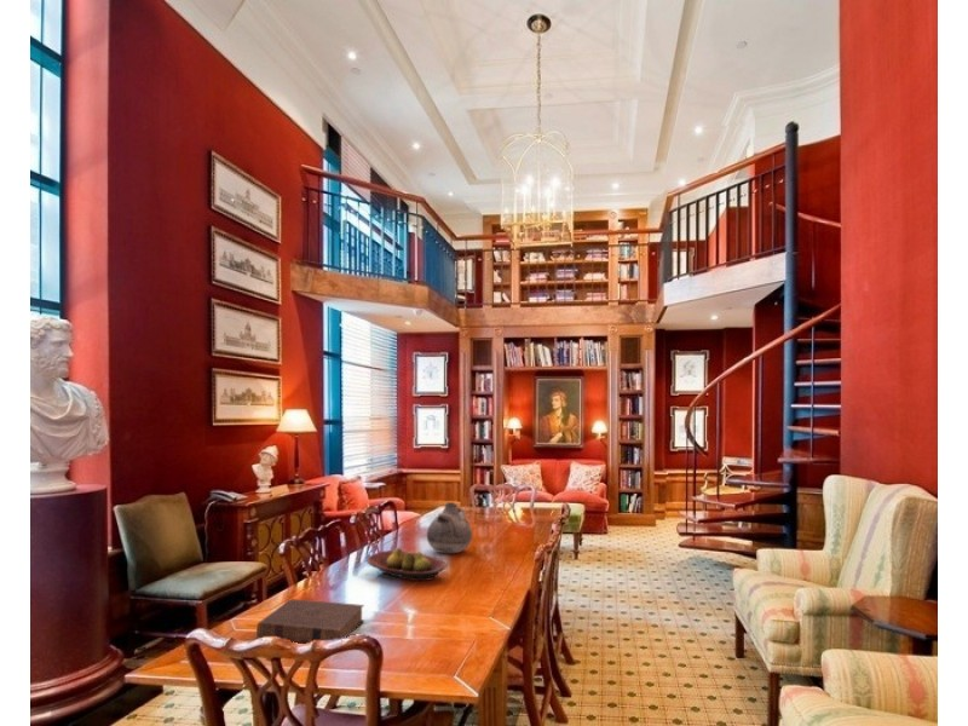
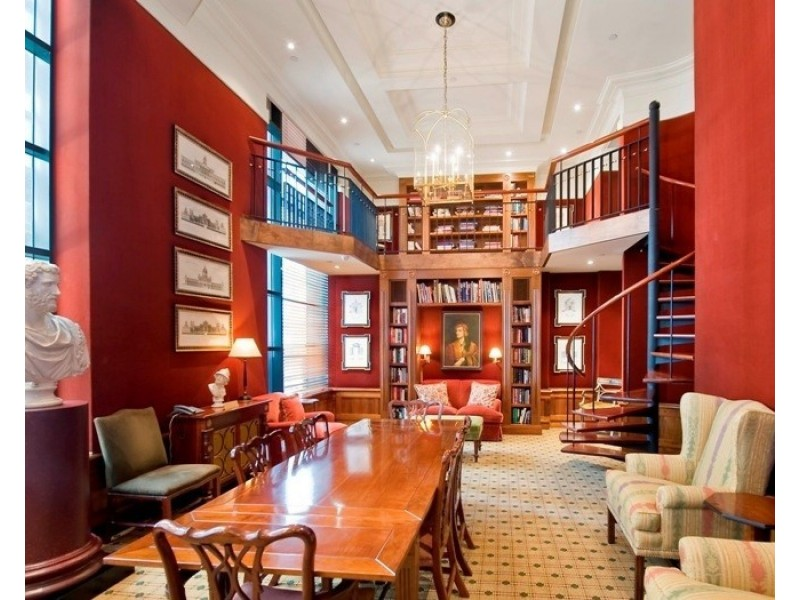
- fruit bowl [367,547,449,582]
- vase [426,501,473,554]
- book [255,598,365,644]
